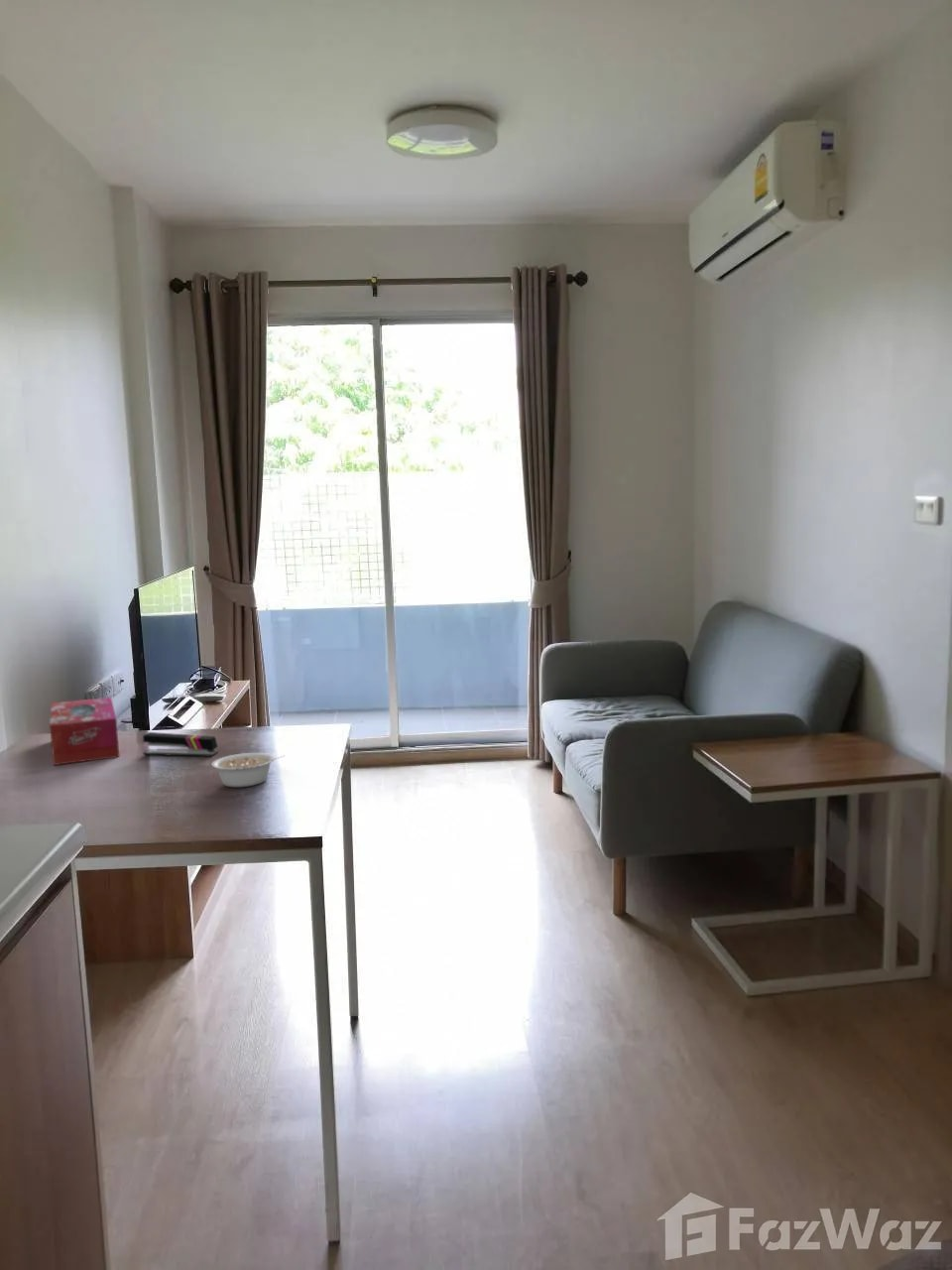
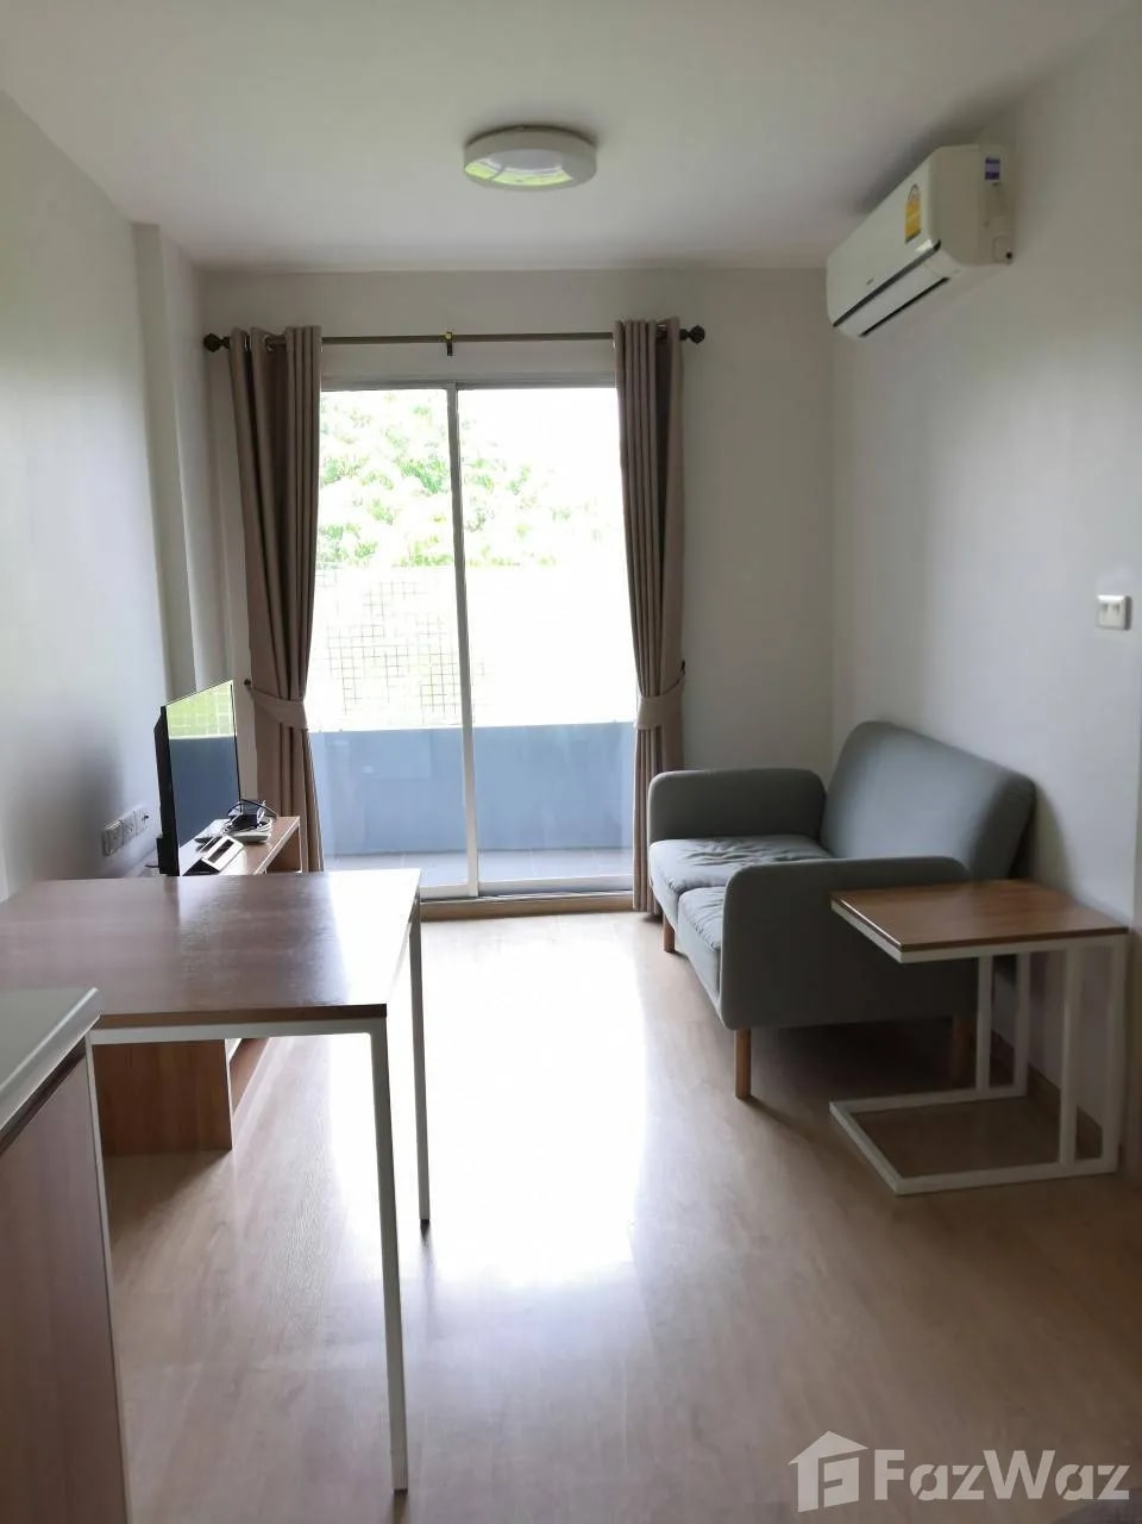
- tissue box [49,697,120,766]
- legume [210,752,287,788]
- stapler [142,731,219,758]
